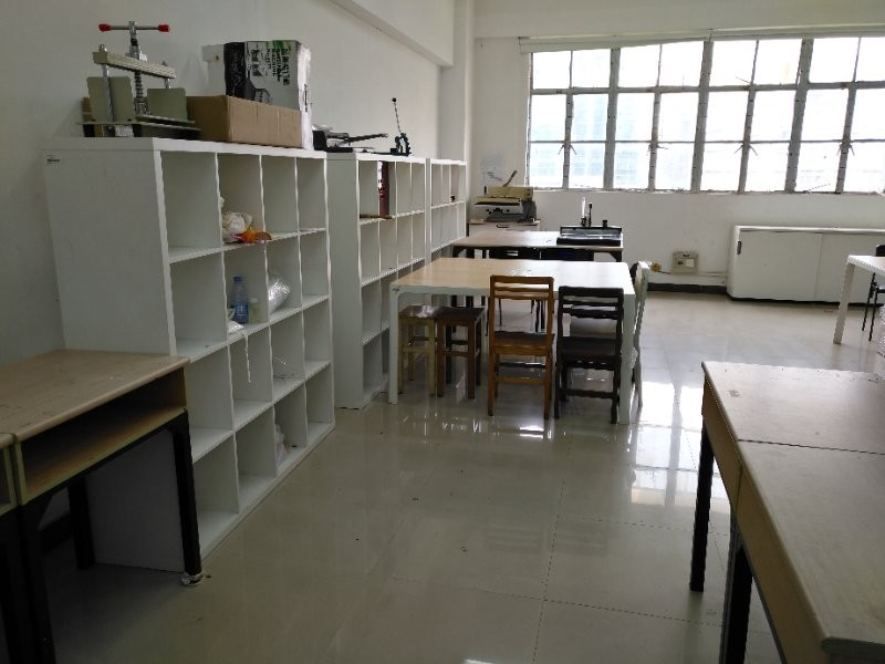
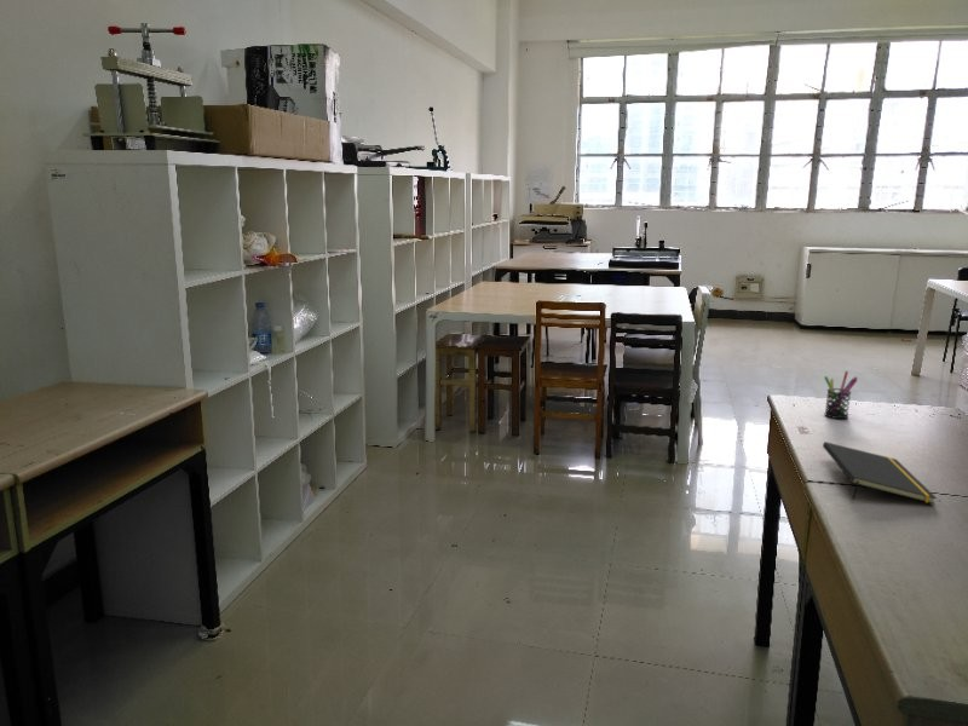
+ notepad [822,440,938,505]
+ pen holder [823,370,859,420]
